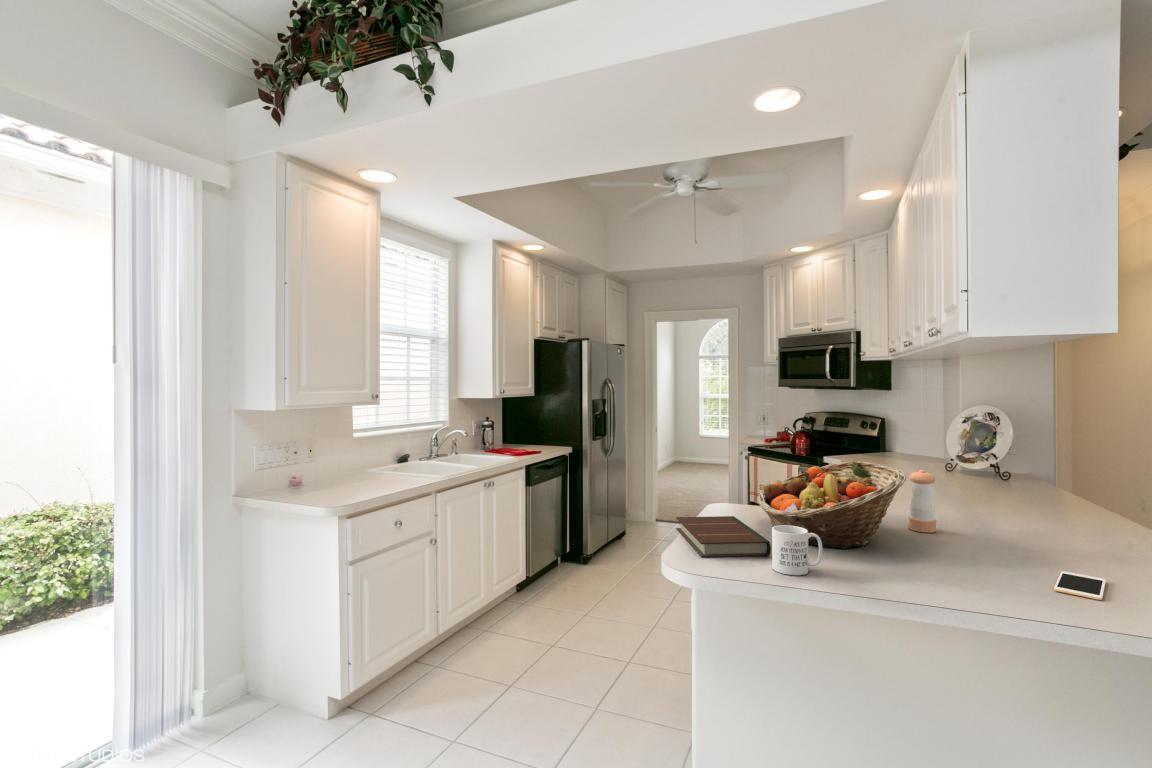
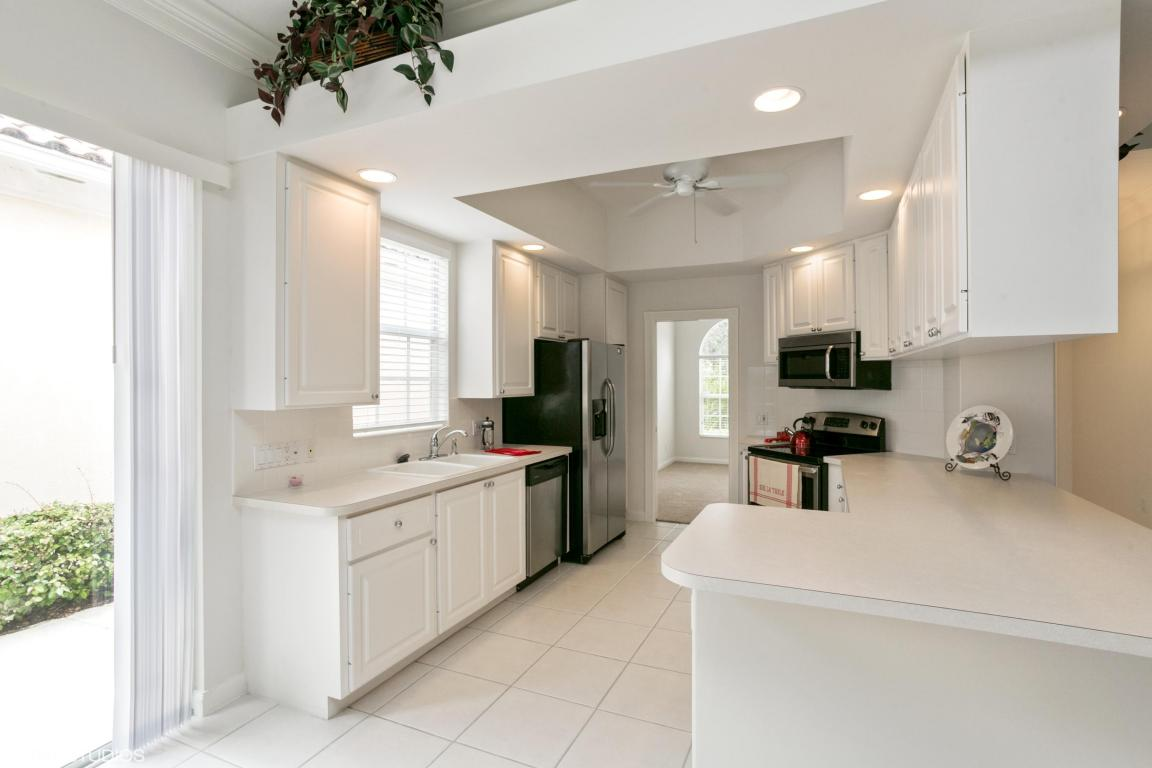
- cell phone [1053,570,1107,601]
- fruit basket [757,460,908,550]
- mug [771,525,823,576]
- book [675,515,772,558]
- pepper shaker [908,469,937,534]
